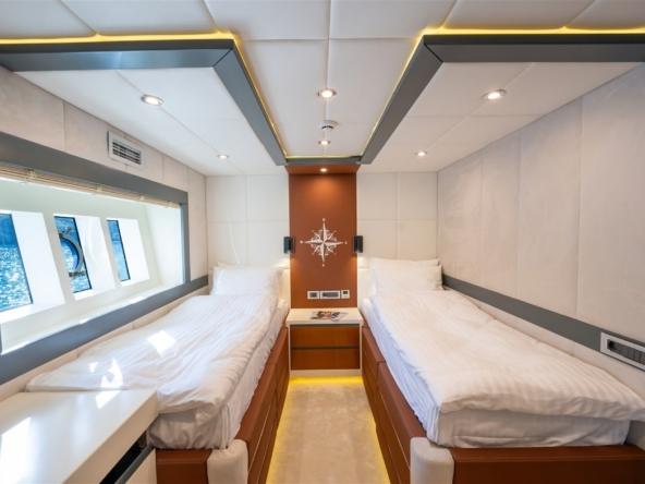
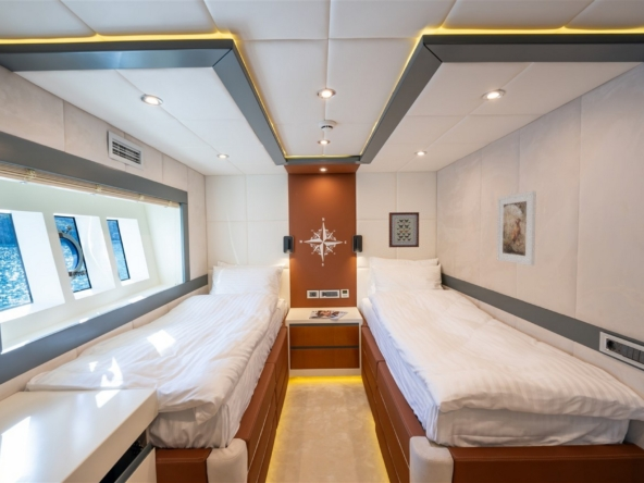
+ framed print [496,190,537,267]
+ wall art [388,211,420,248]
